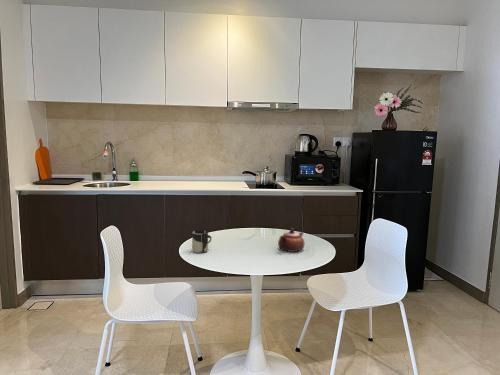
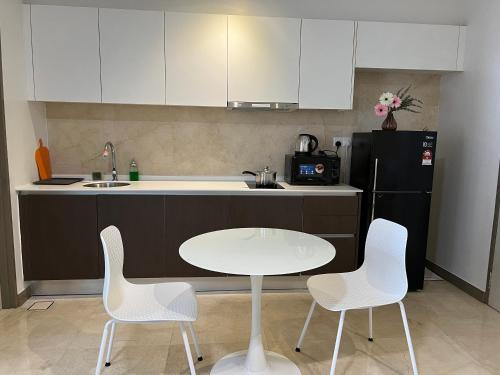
- cup [191,229,213,254]
- teapot [277,227,305,253]
